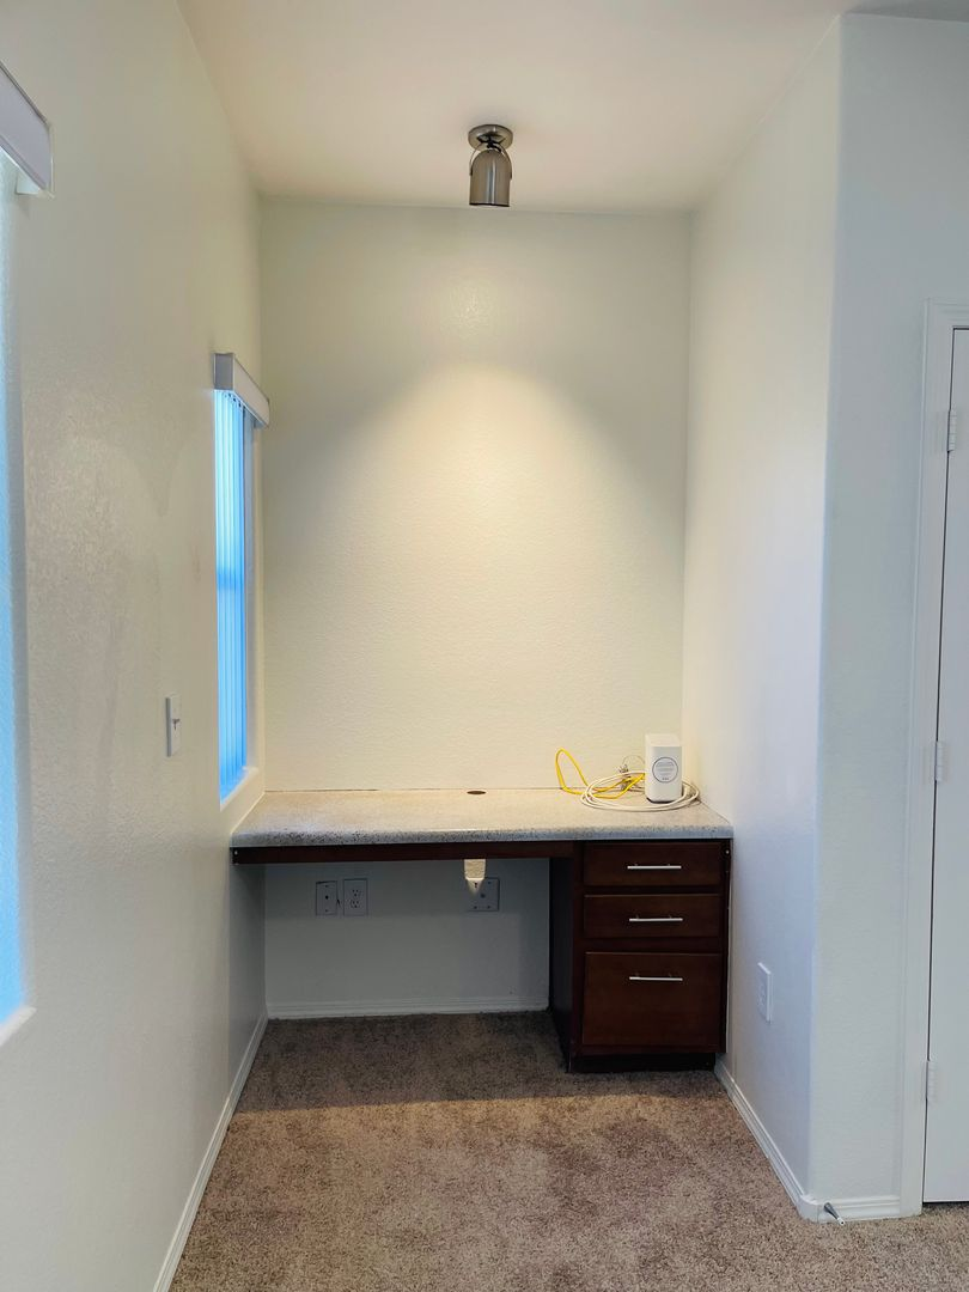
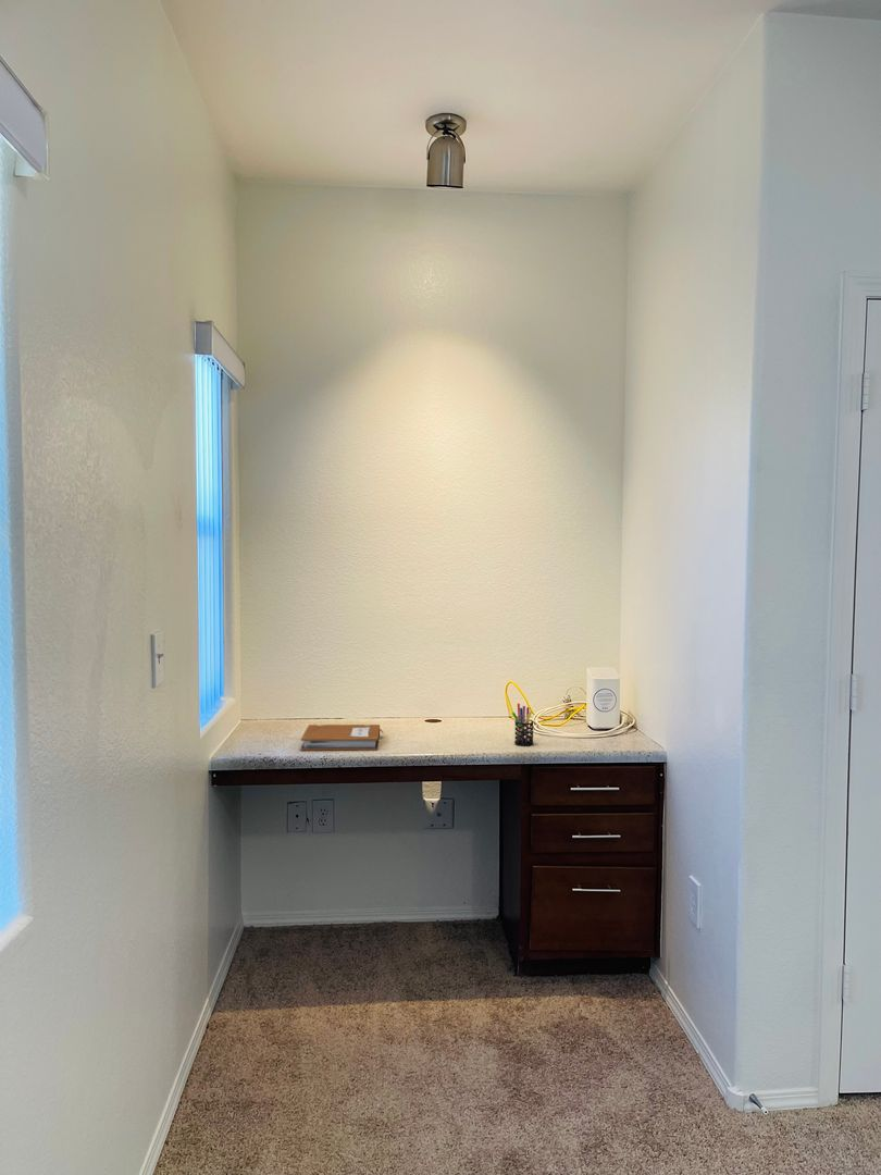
+ pen holder [511,703,535,747]
+ notebook [300,723,385,752]
